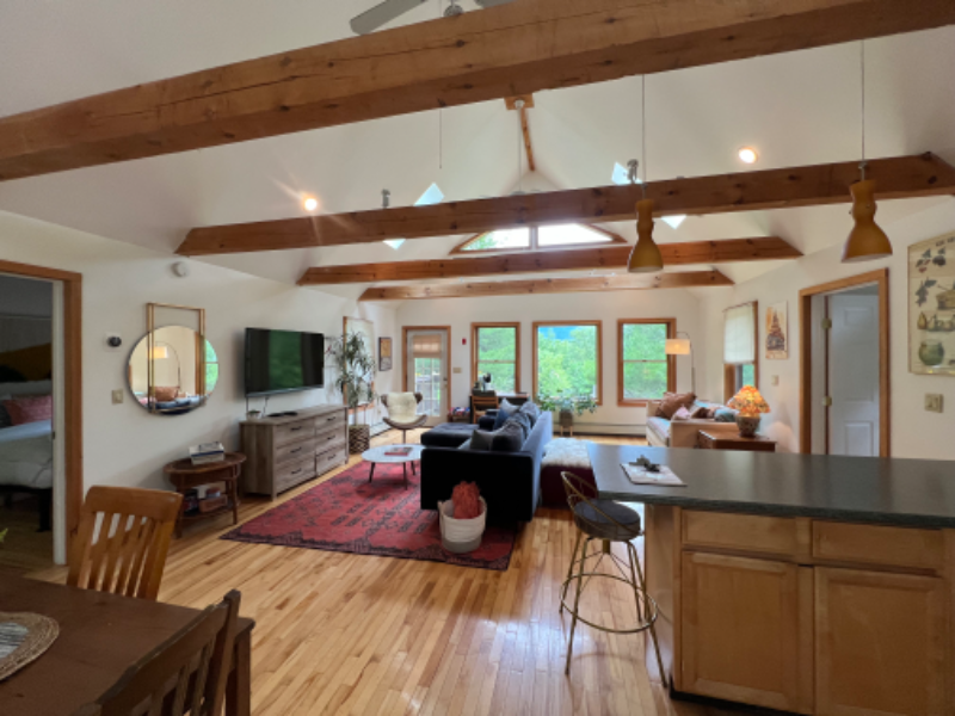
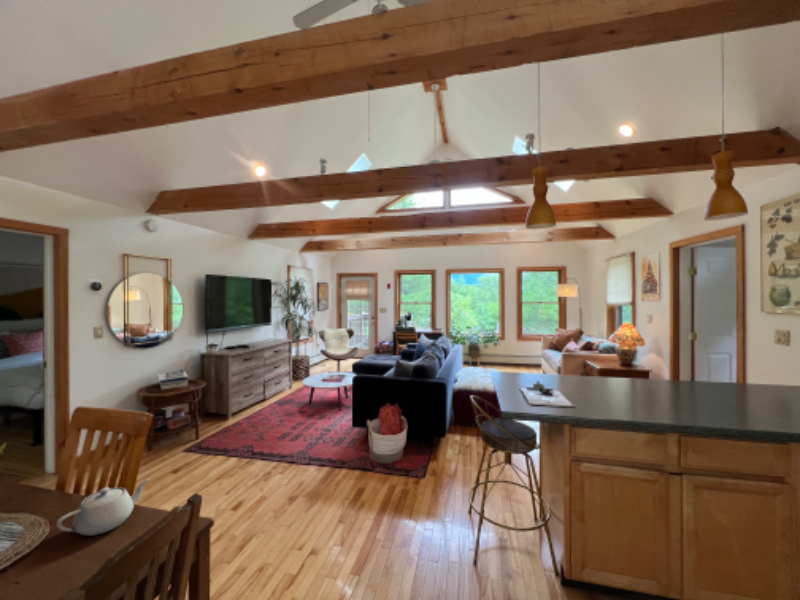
+ teapot [55,478,150,537]
